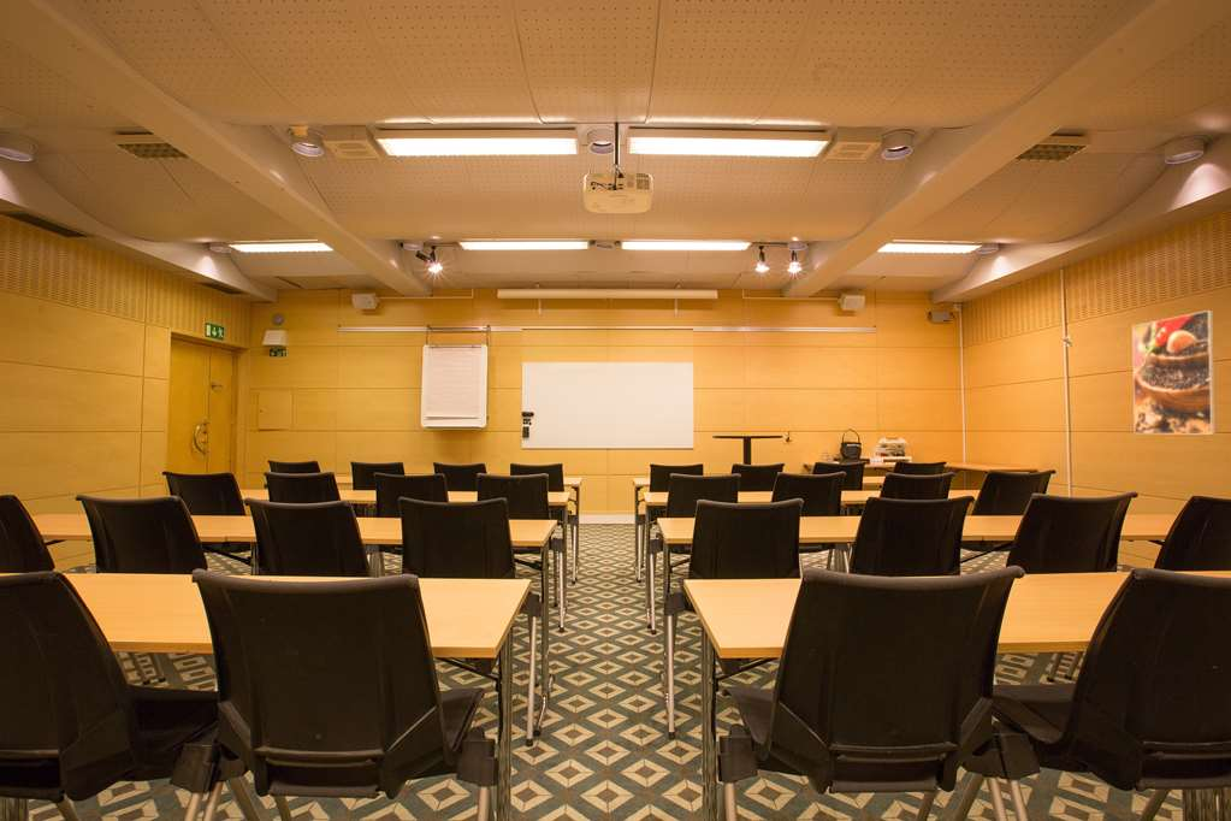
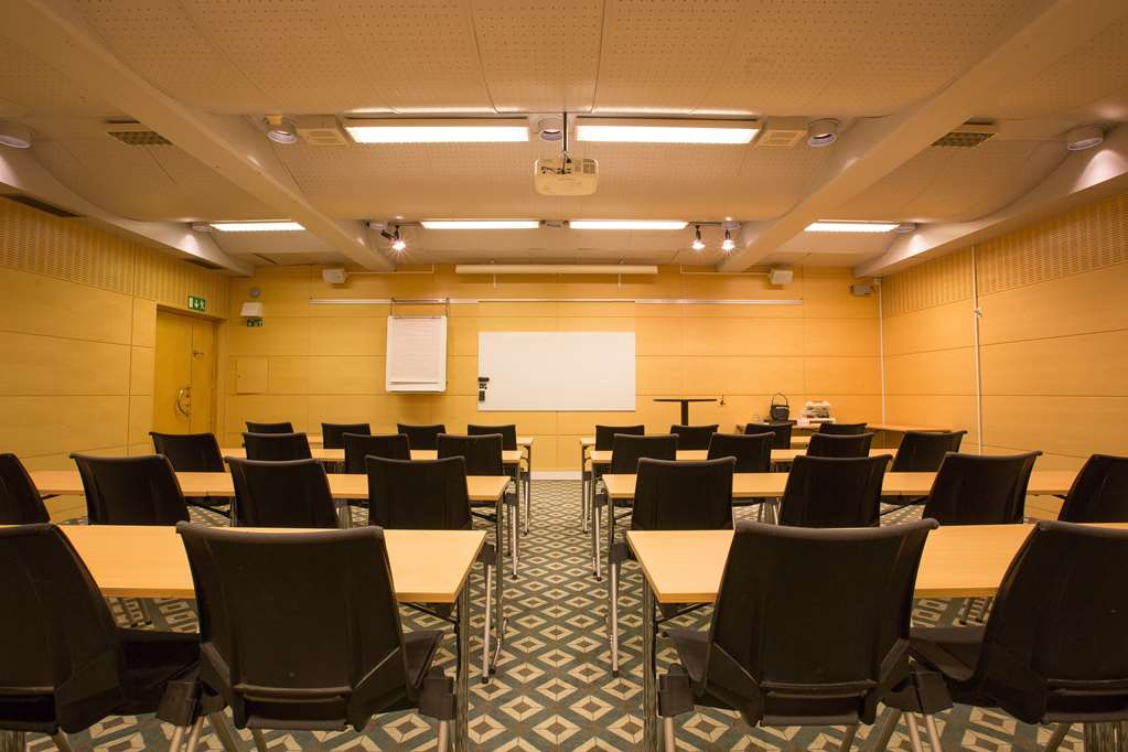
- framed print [1131,309,1217,436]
